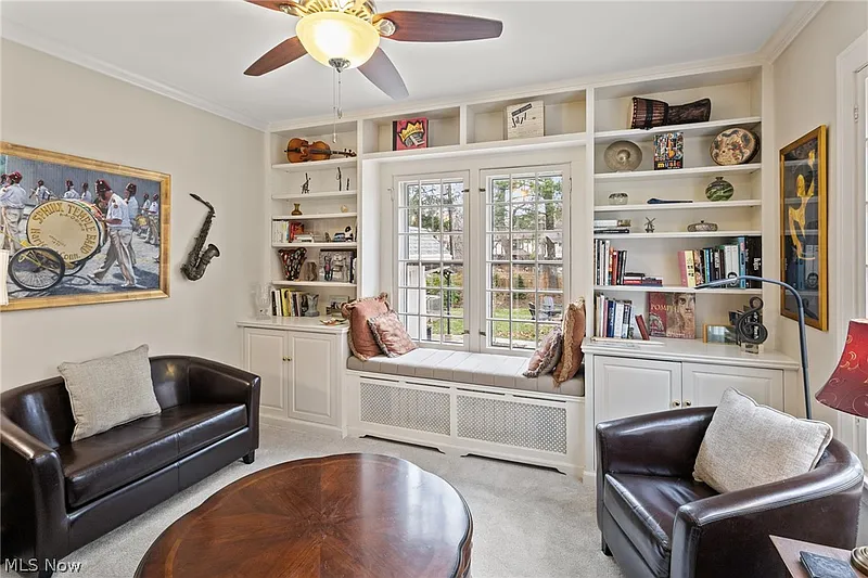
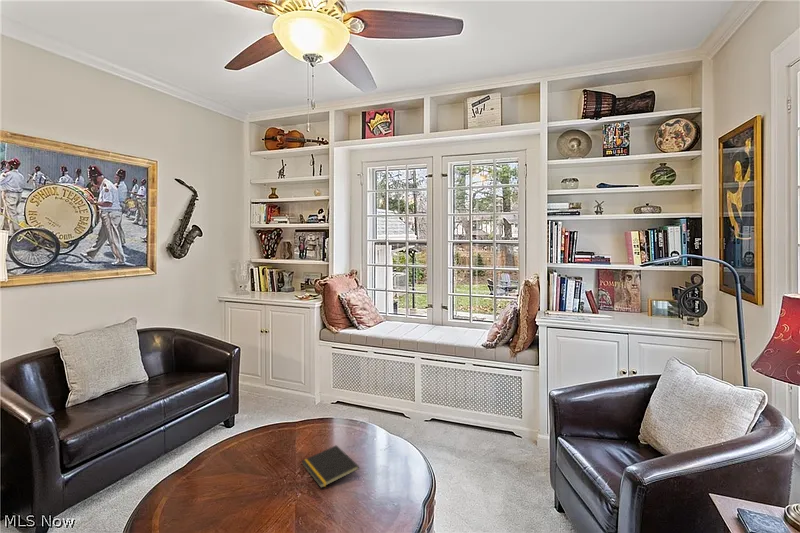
+ notepad [301,444,360,489]
